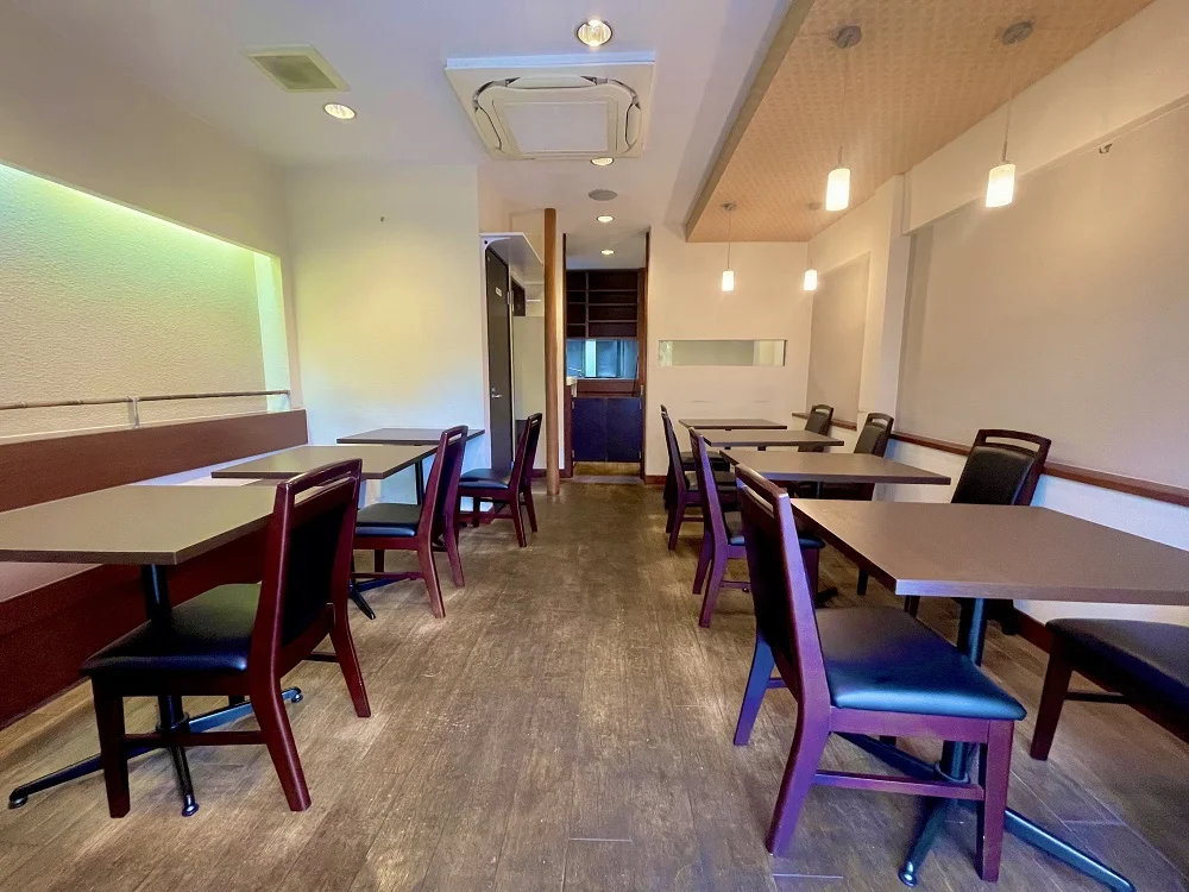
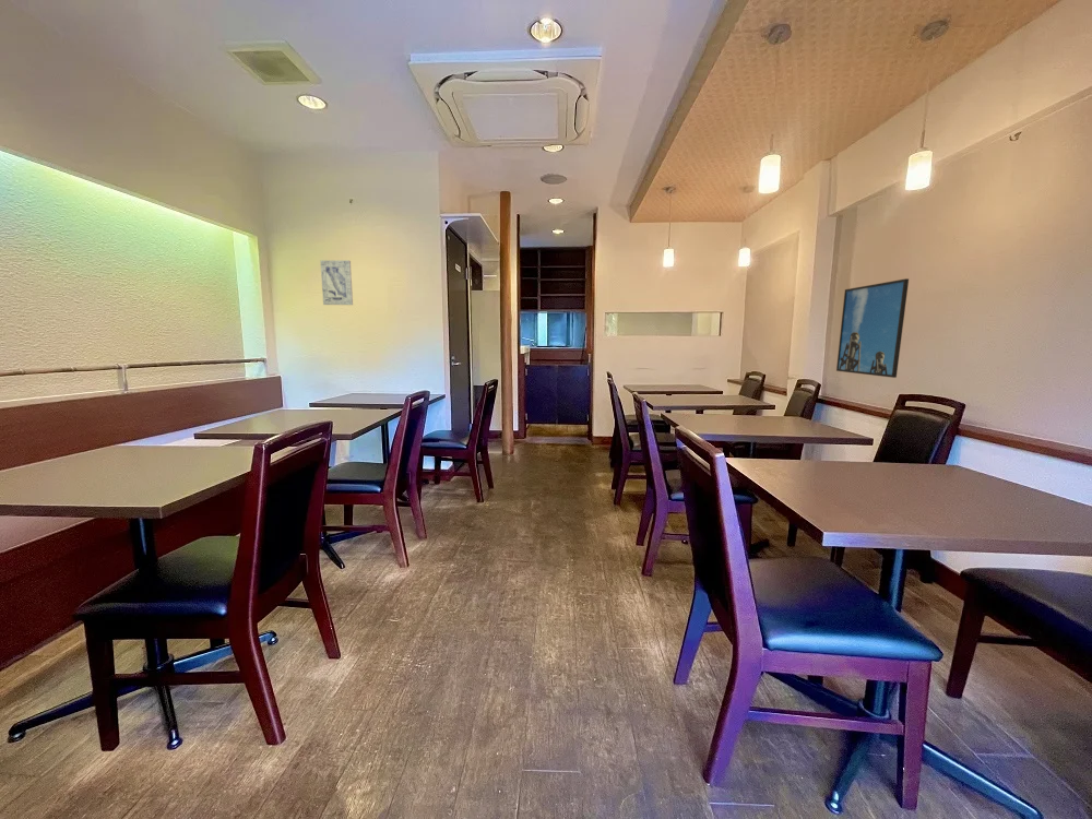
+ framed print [835,277,910,379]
+ wall art [319,259,354,306]
